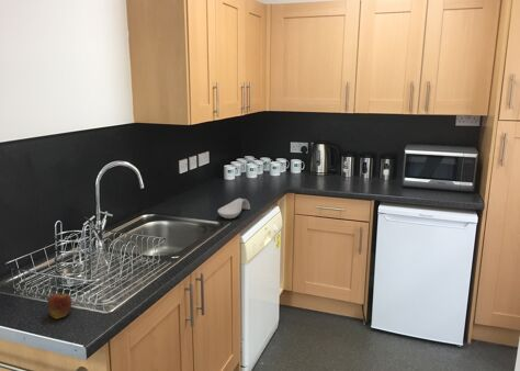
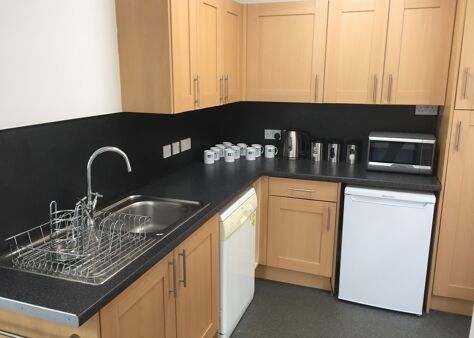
- fruit [46,288,72,319]
- spoon rest [216,198,251,220]
